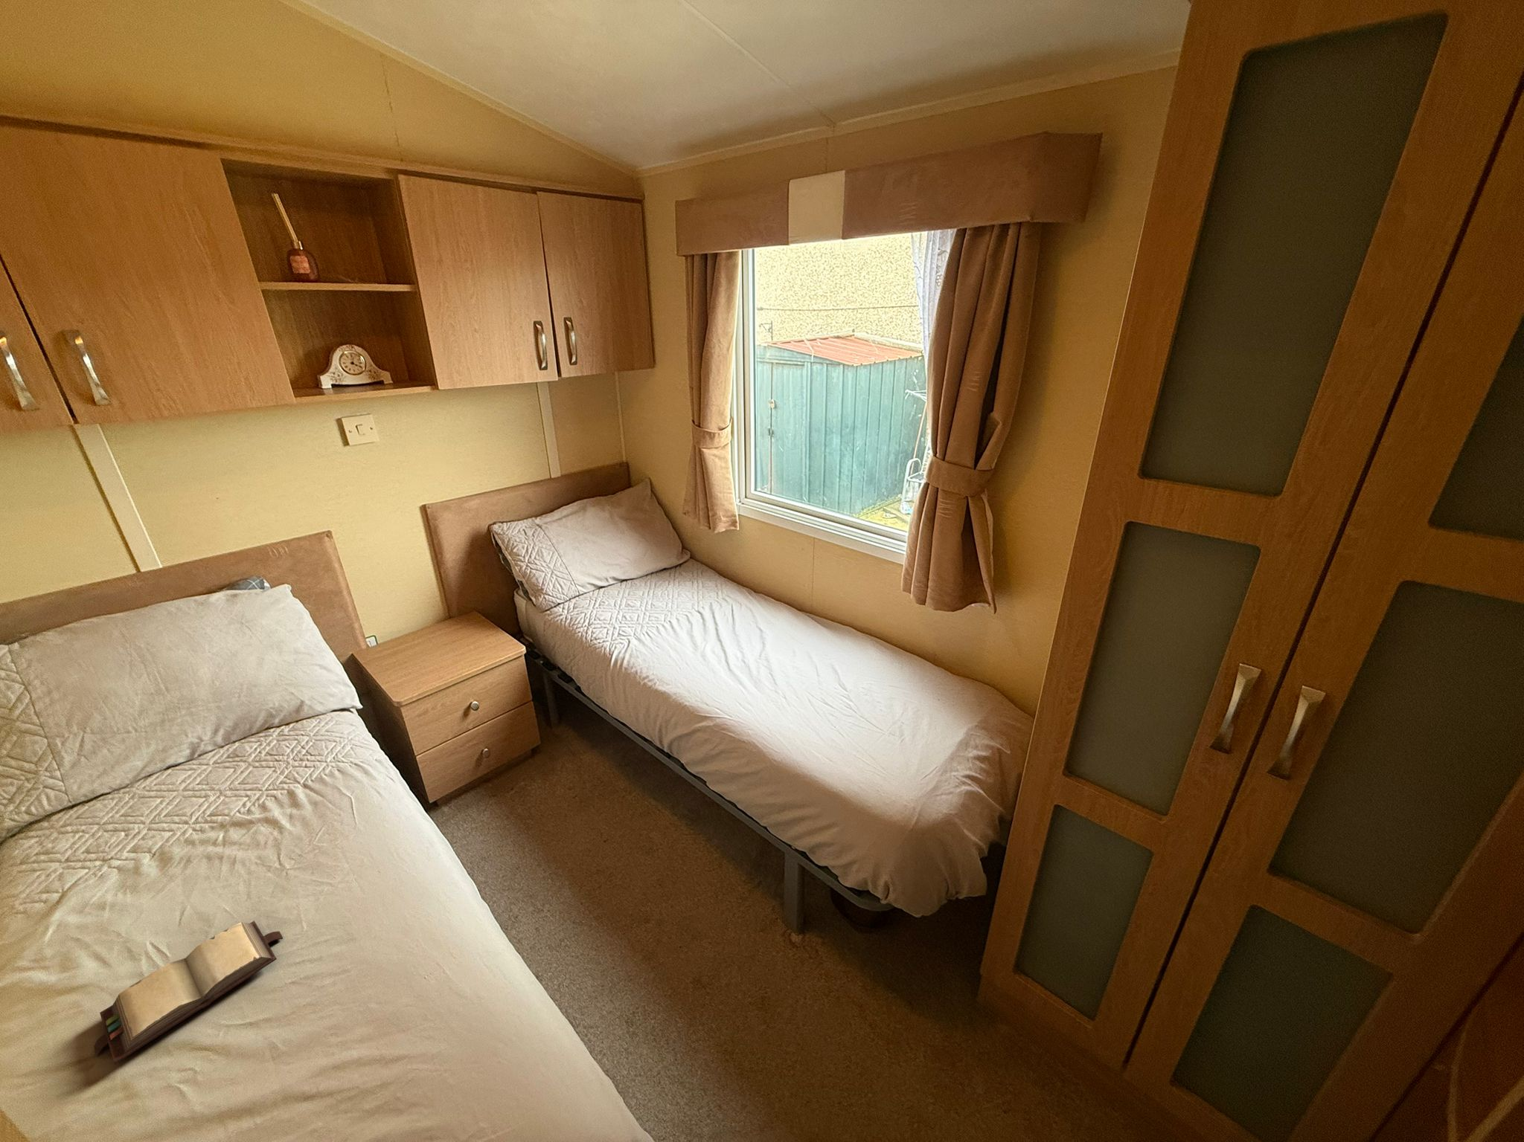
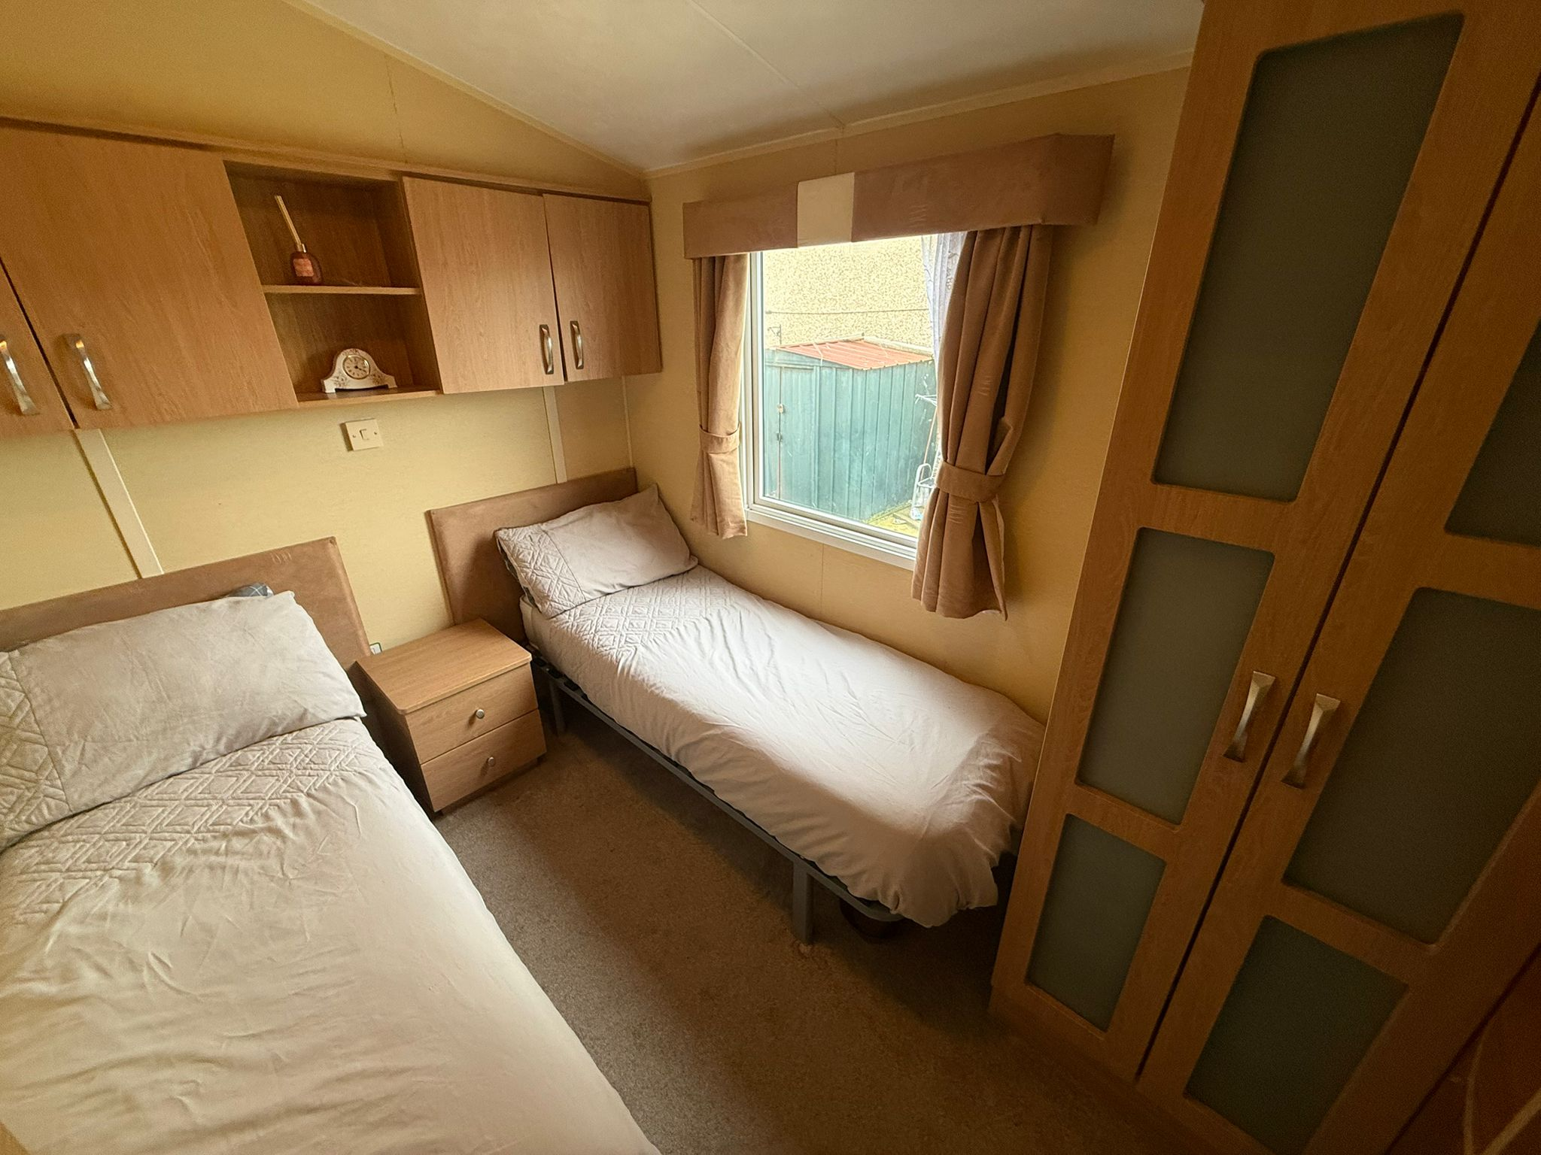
- hardback book [94,920,283,1065]
